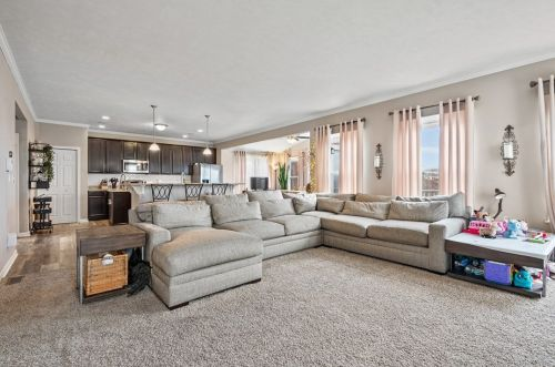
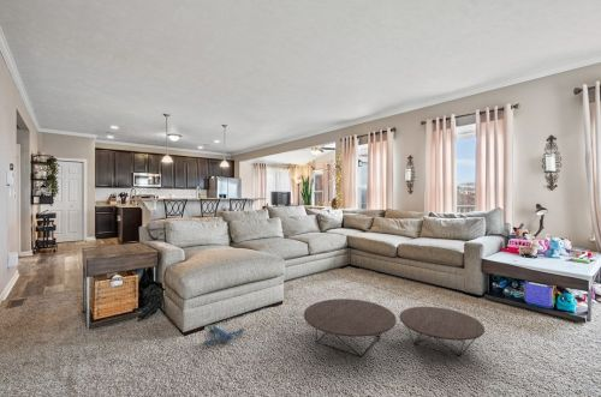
+ plush toy [201,323,246,347]
+ coffee table [303,297,486,359]
